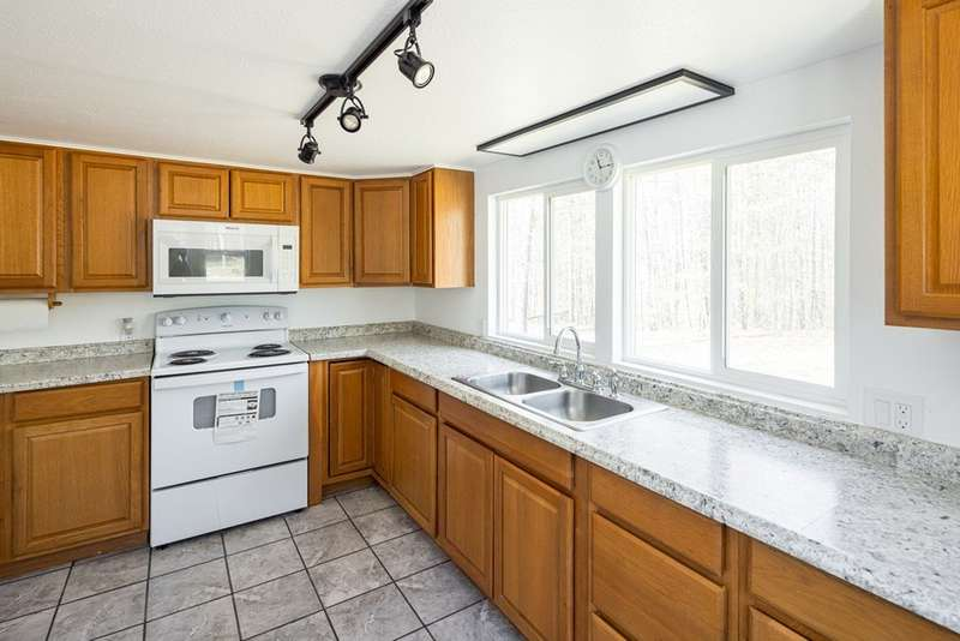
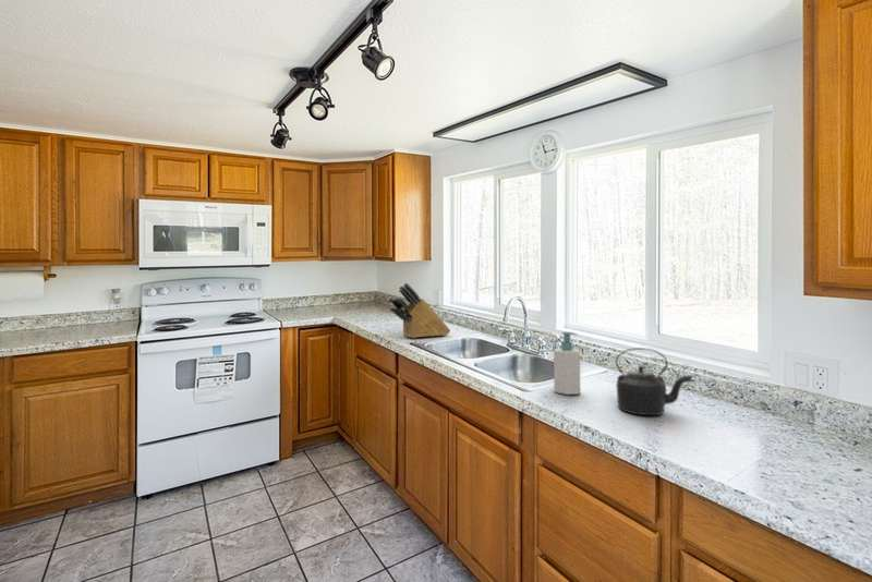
+ kettle [615,347,693,416]
+ soap bottle [553,331,581,396]
+ knife block [388,282,451,339]
